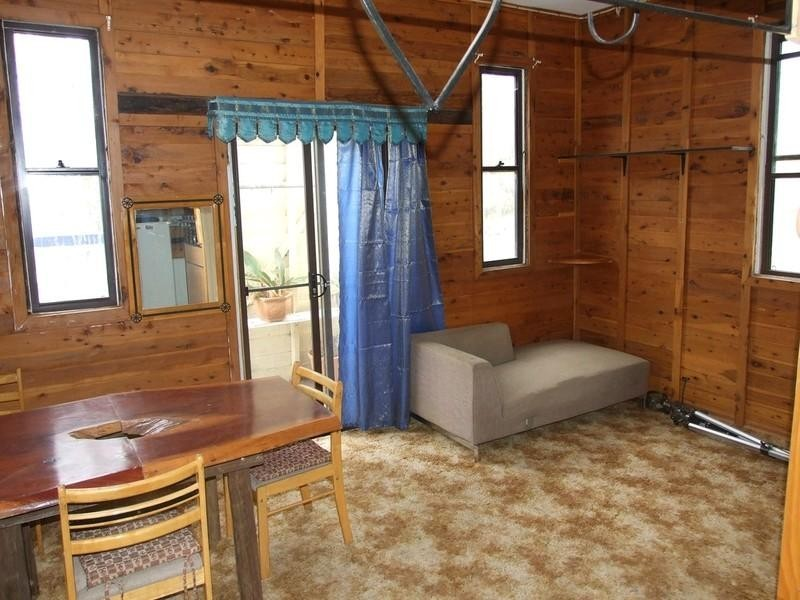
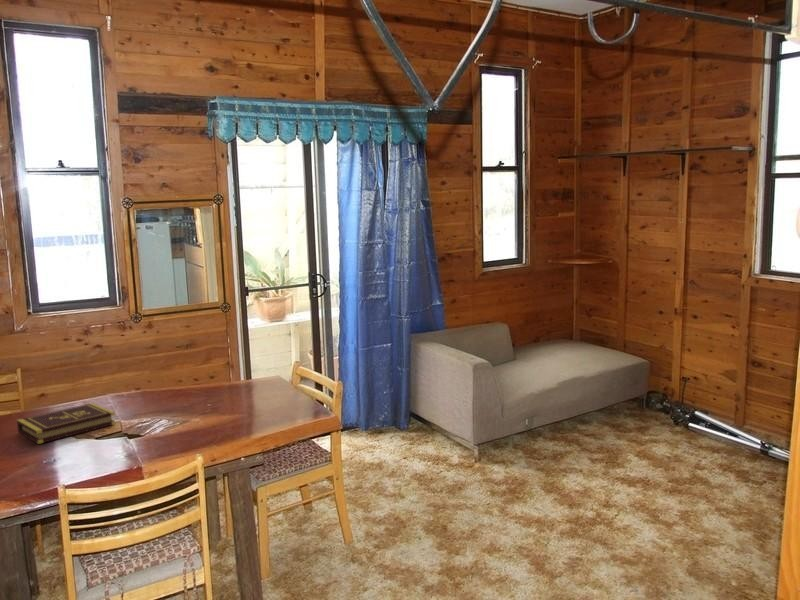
+ book [16,402,116,445]
